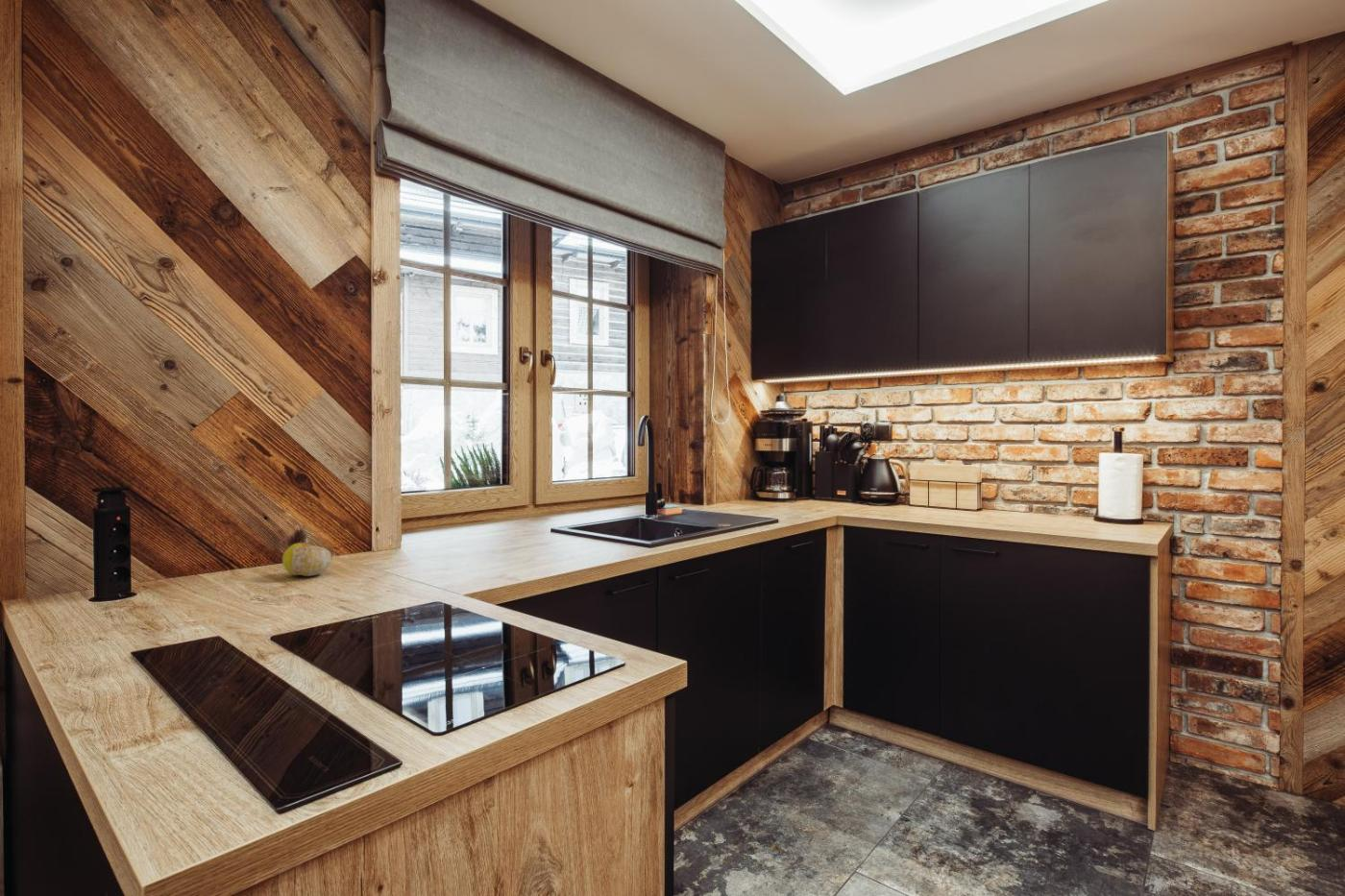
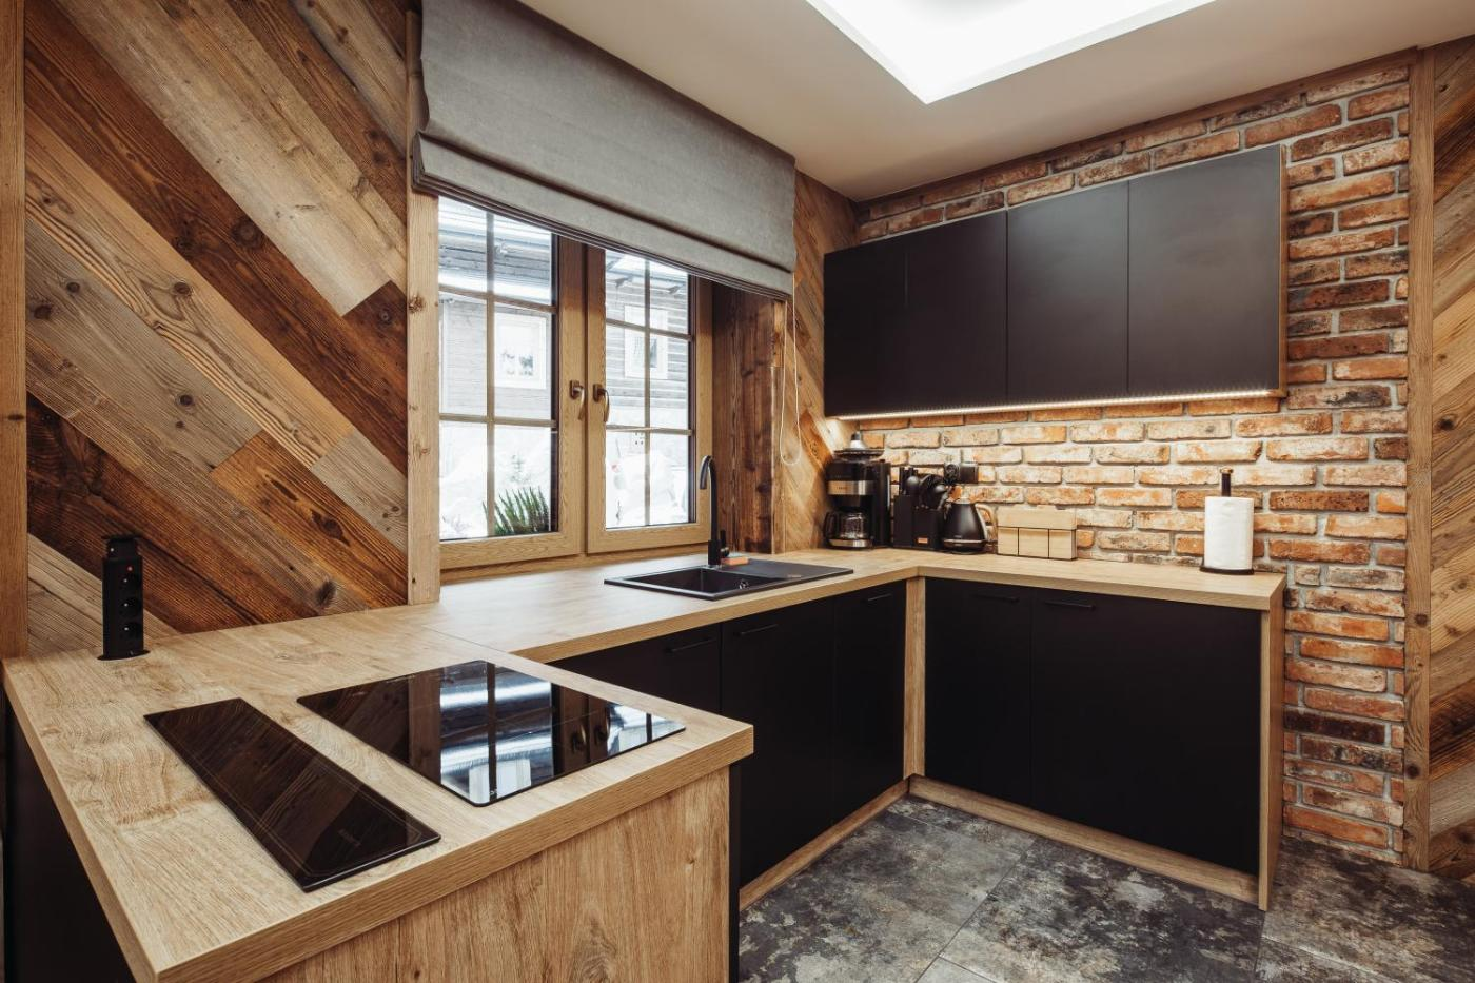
- fruit [281,542,332,577]
